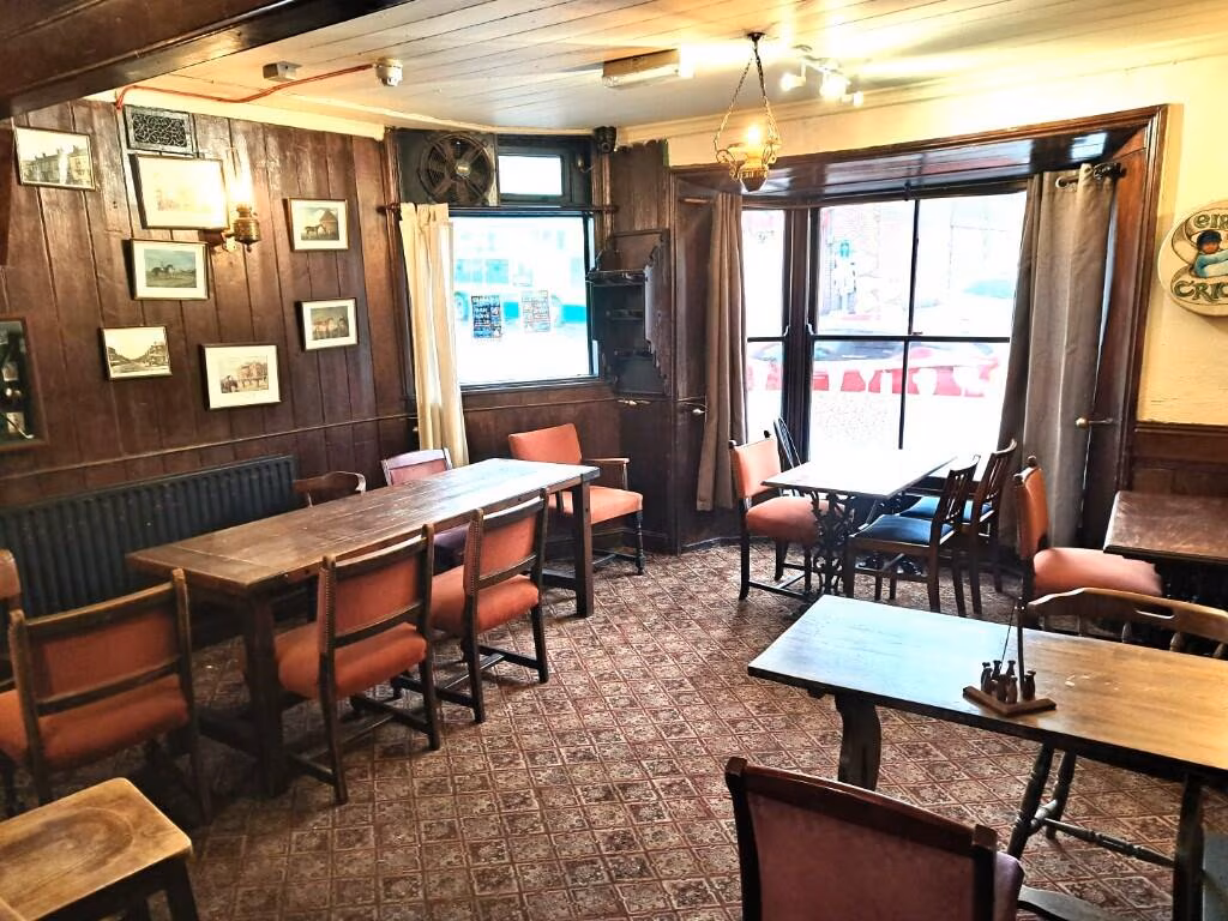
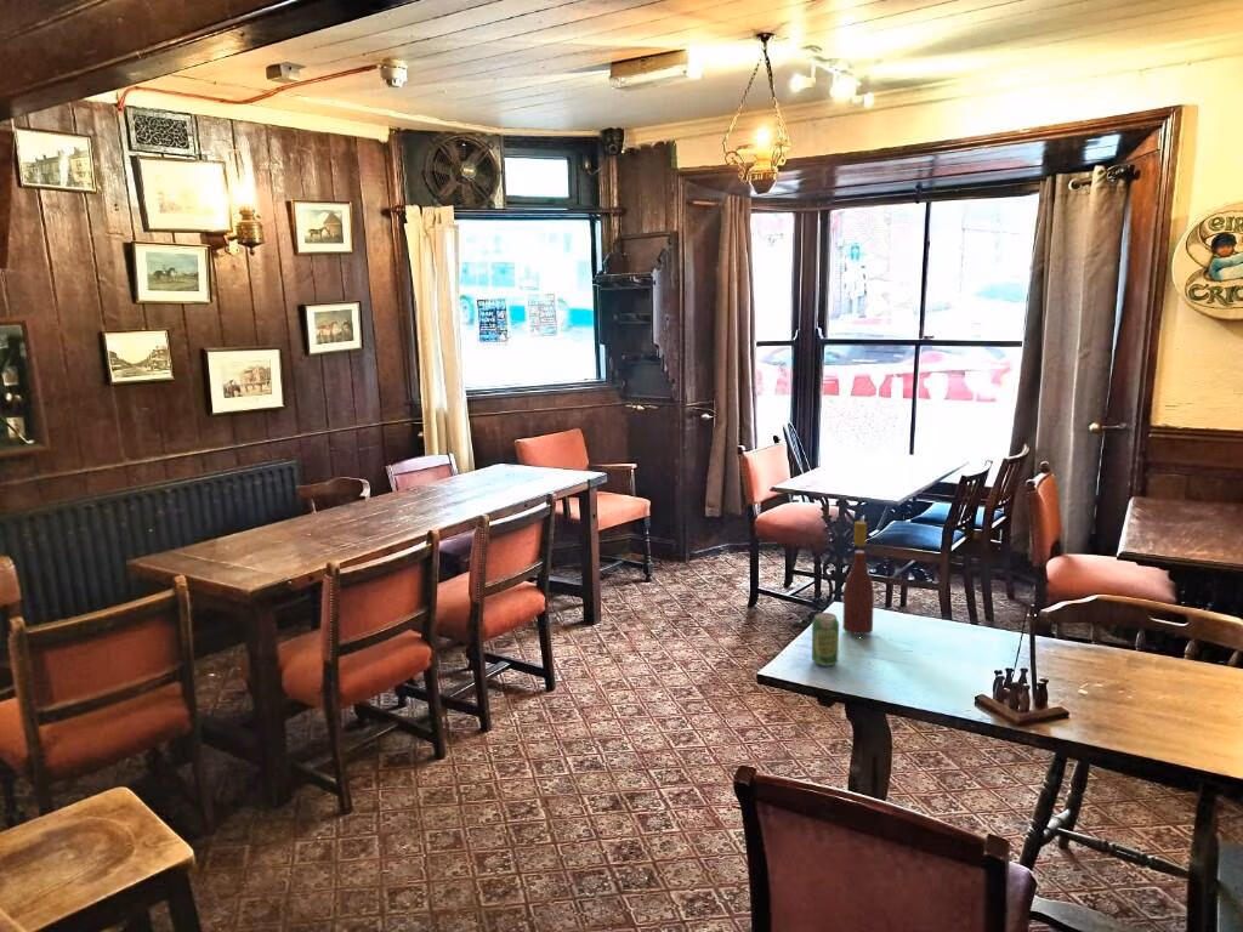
+ beverage can [811,612,840,667]
+ wine bottle [841,521,875,636]
